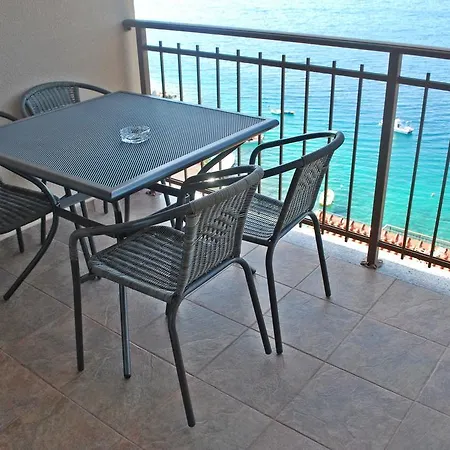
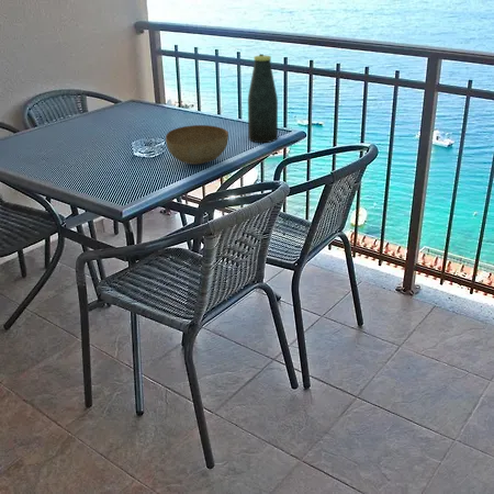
+ bottle [247,55,279,144]
+ bowl [165,124,229,166]
